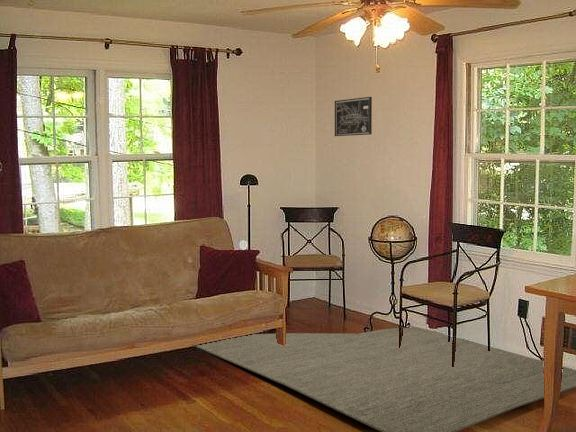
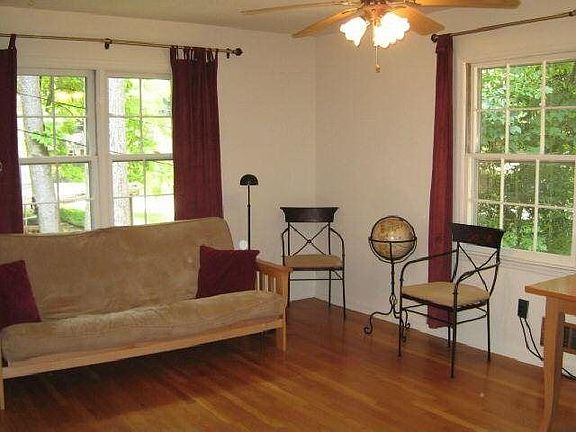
- rug [194,325,576,432]
- wall art [334,96,373,137]
